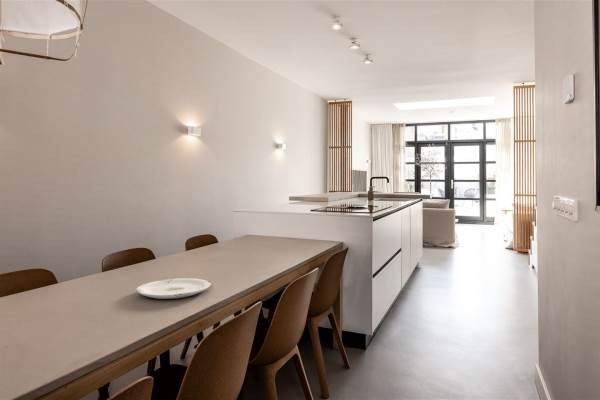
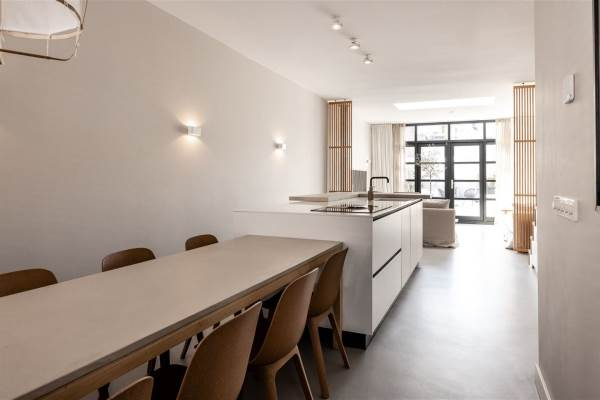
- plate [135,277,211,300]
